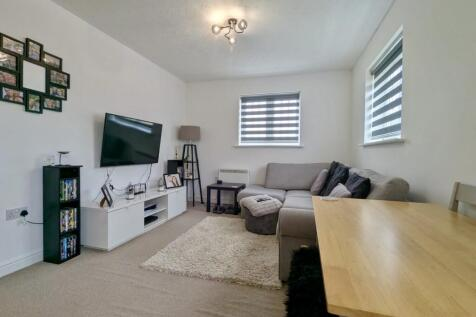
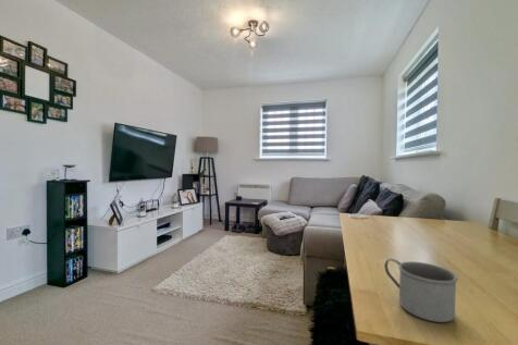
+ mug [383,258,459,323]
